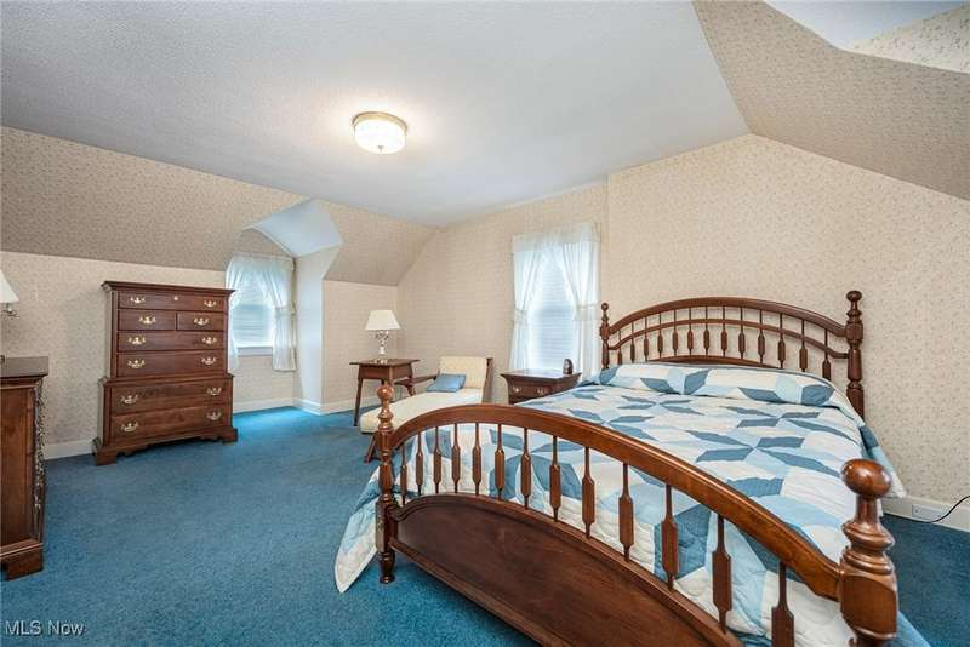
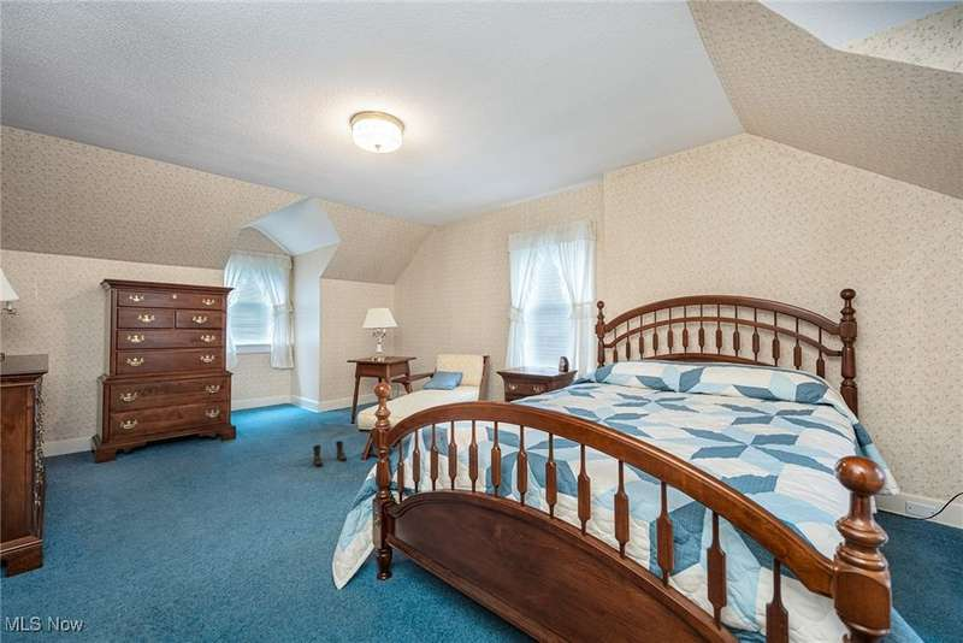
+ boots [312,440,348,467]
